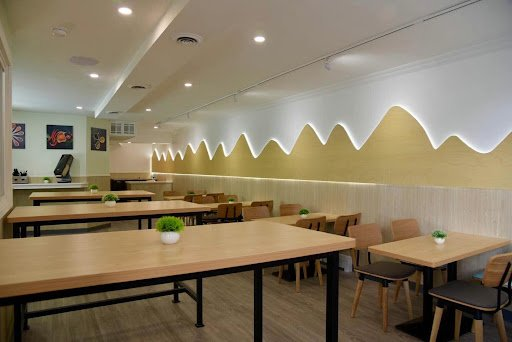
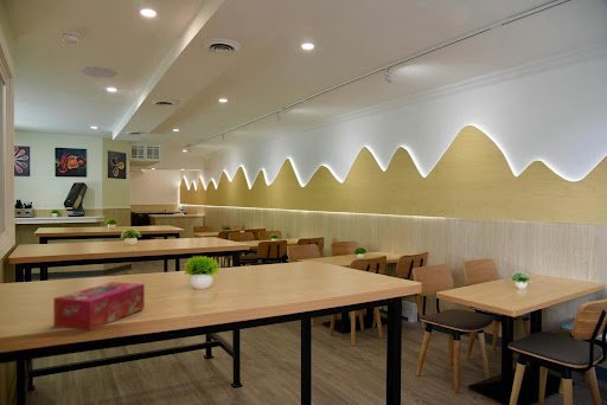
+ tissue box [52,281,146,332]
